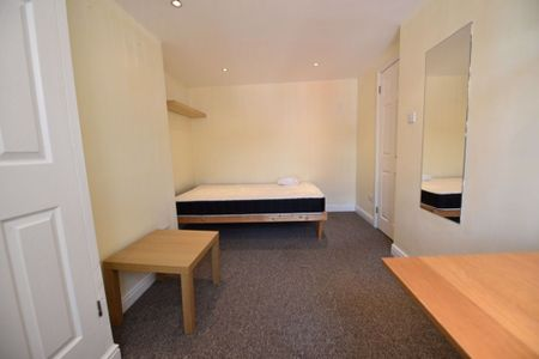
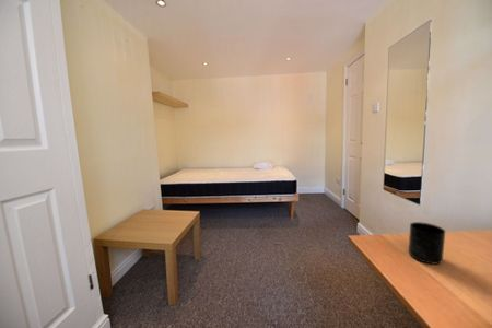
+ mug [408,221,446,266]
